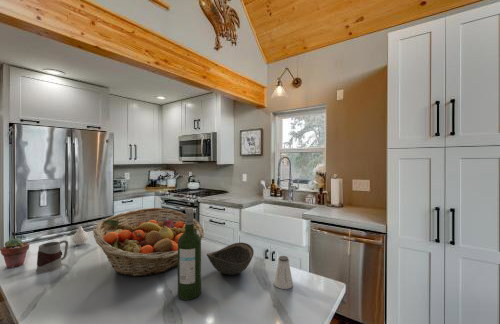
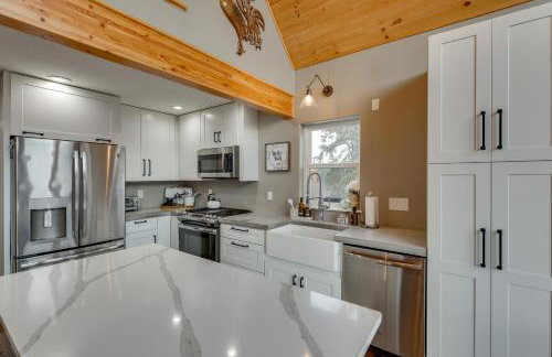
- saltshaker [273,255,294,290]
- potted succulent [0,237,30,269]
- fruit basket [92,207,205,278]
- wine bottle [177,207,202,301]
- bowl [206,242,255,276]
- mug [35,239,69,274]
- vase [71,225,89,246]
